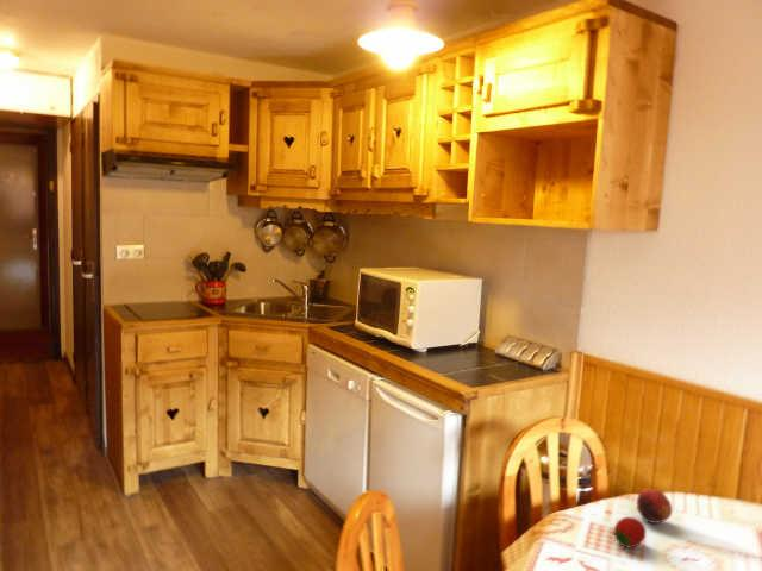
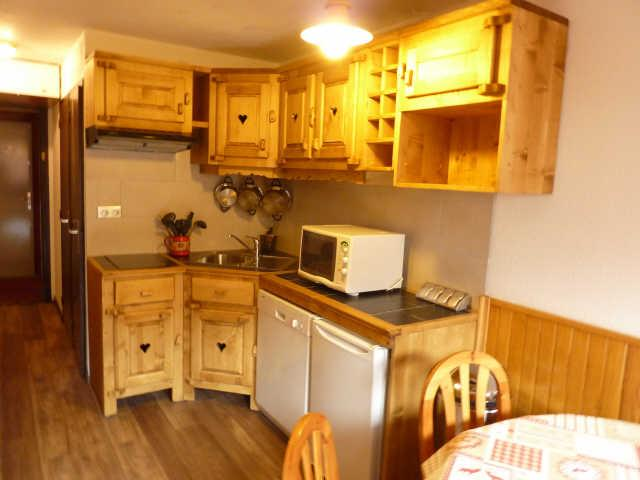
- fruit [611,516,648,551]
- fruit [636,488,673,525]
